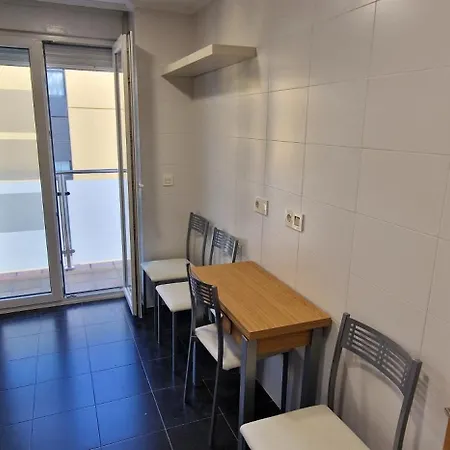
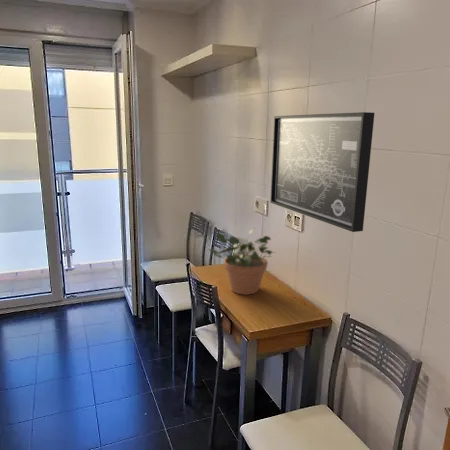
+ potted plant [208,227,276,296]
+ wall art [270,111,375,233]
